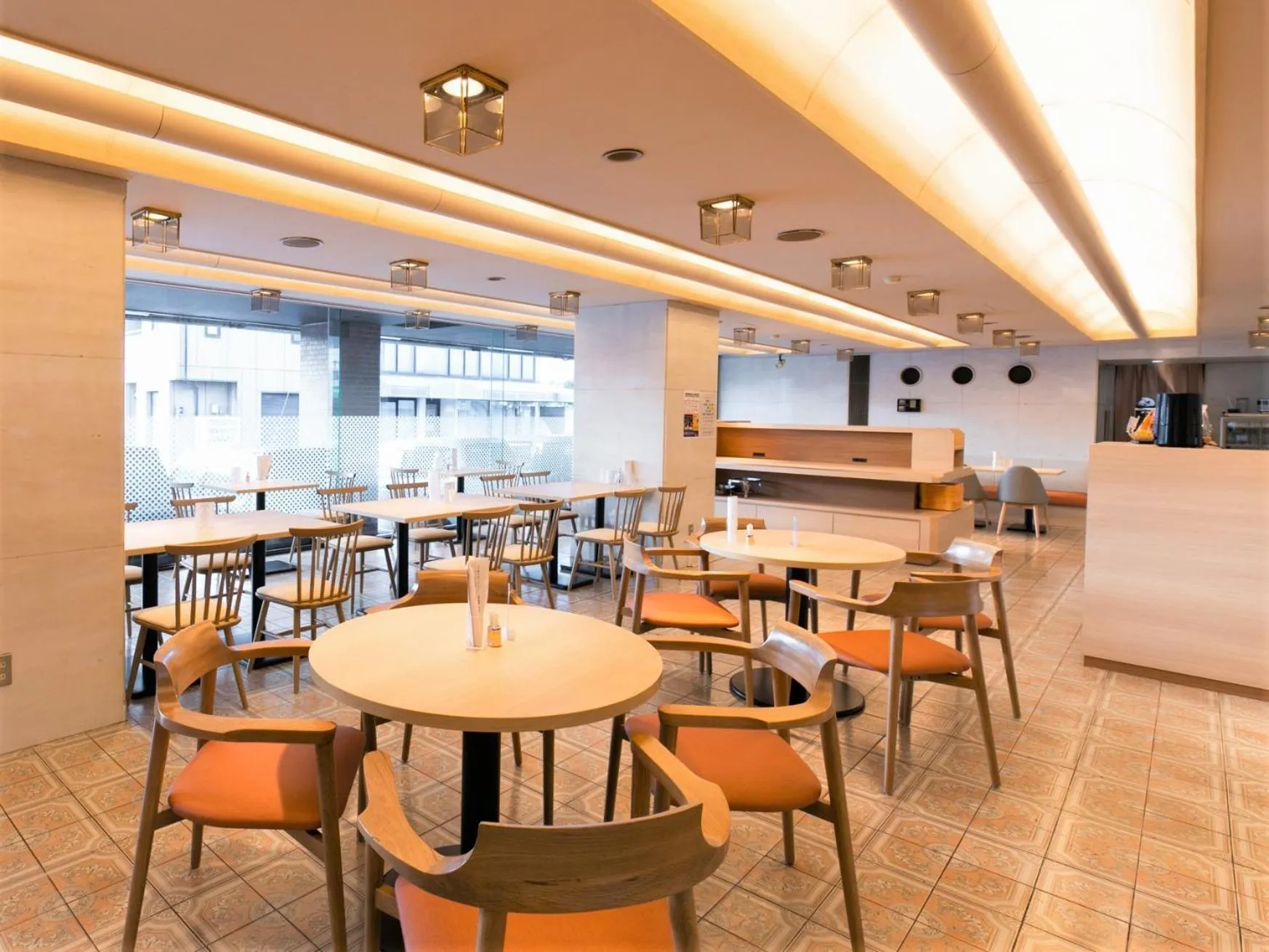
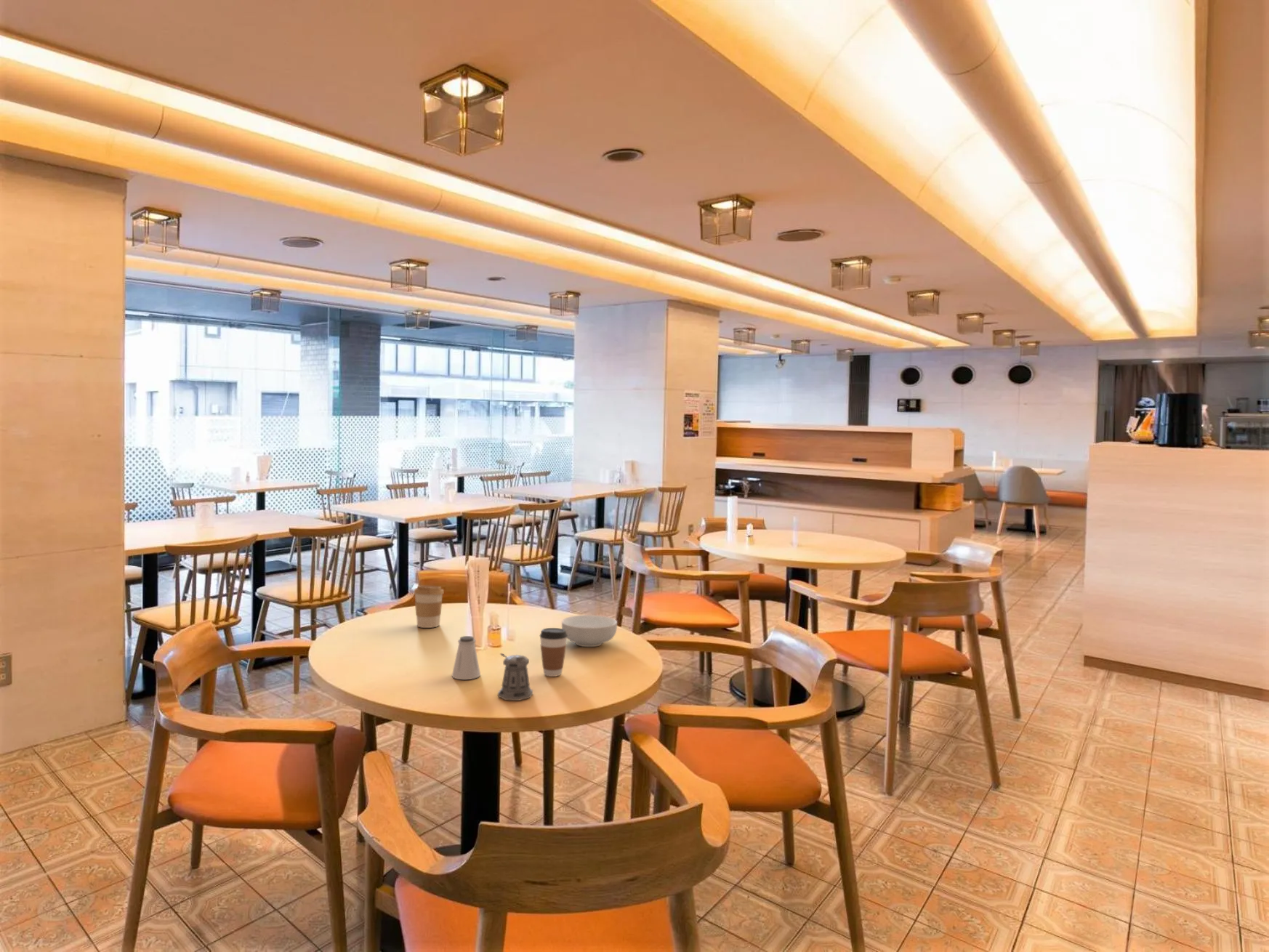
+ pepper shaker [497,653,533,701]
+ cereal bowl [561,614,618,648]
+ coffee cup [539,627,568,677]
+ coffee cup [413,585,445,629]
+ saltshaker [451,635,481,680]
